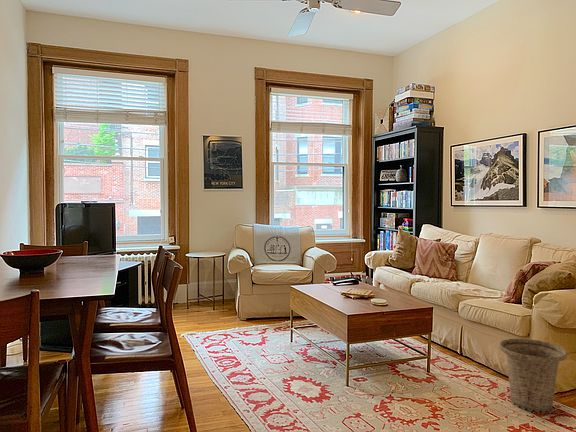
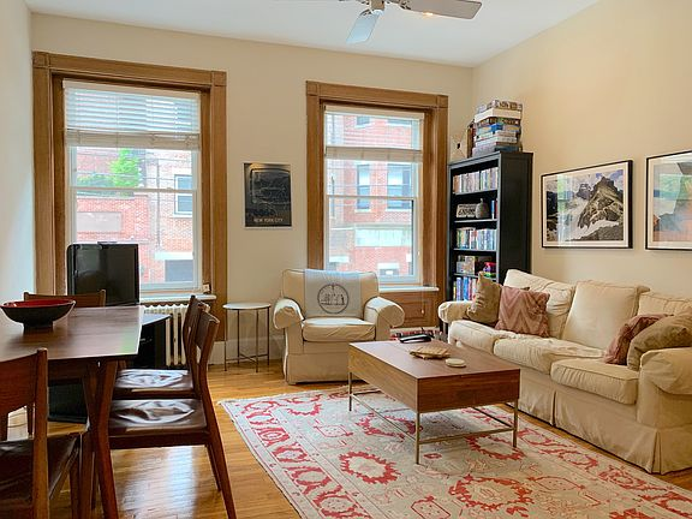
- basket [498,338,569,413]
